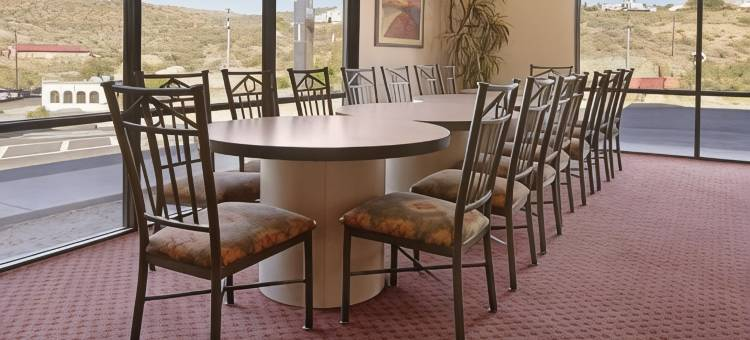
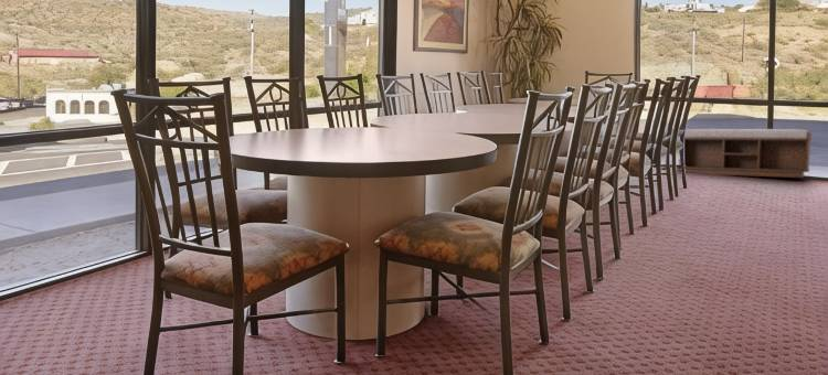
+ bench [678,128,813,179]
